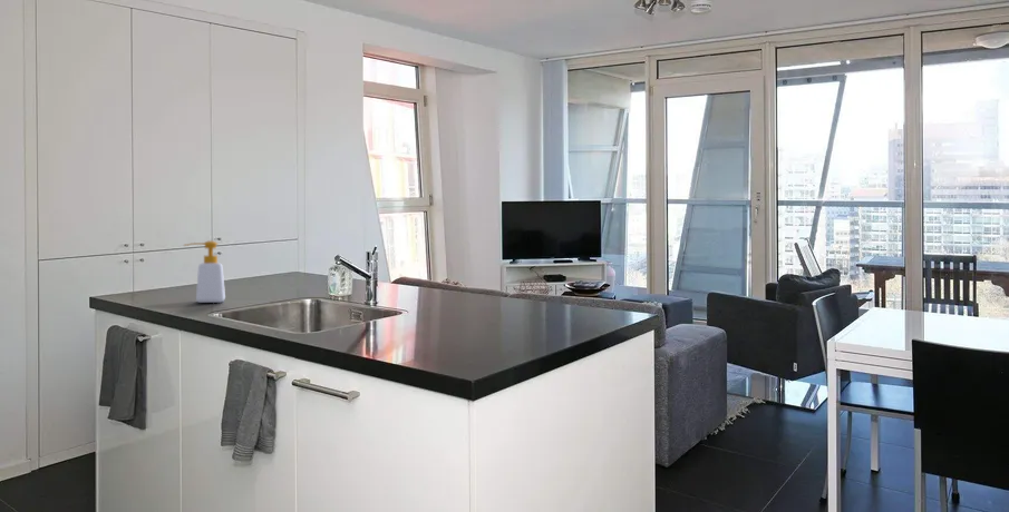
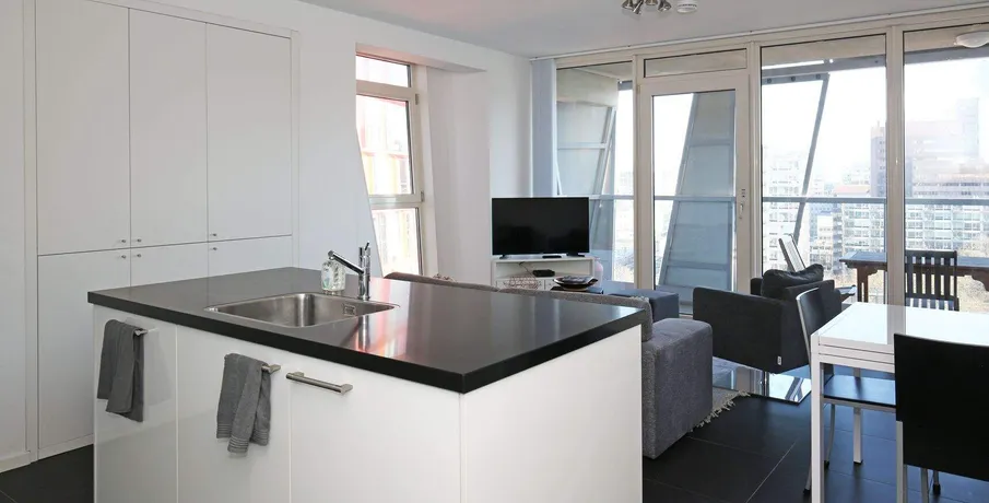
- soap bottle [183,239,226,304]
